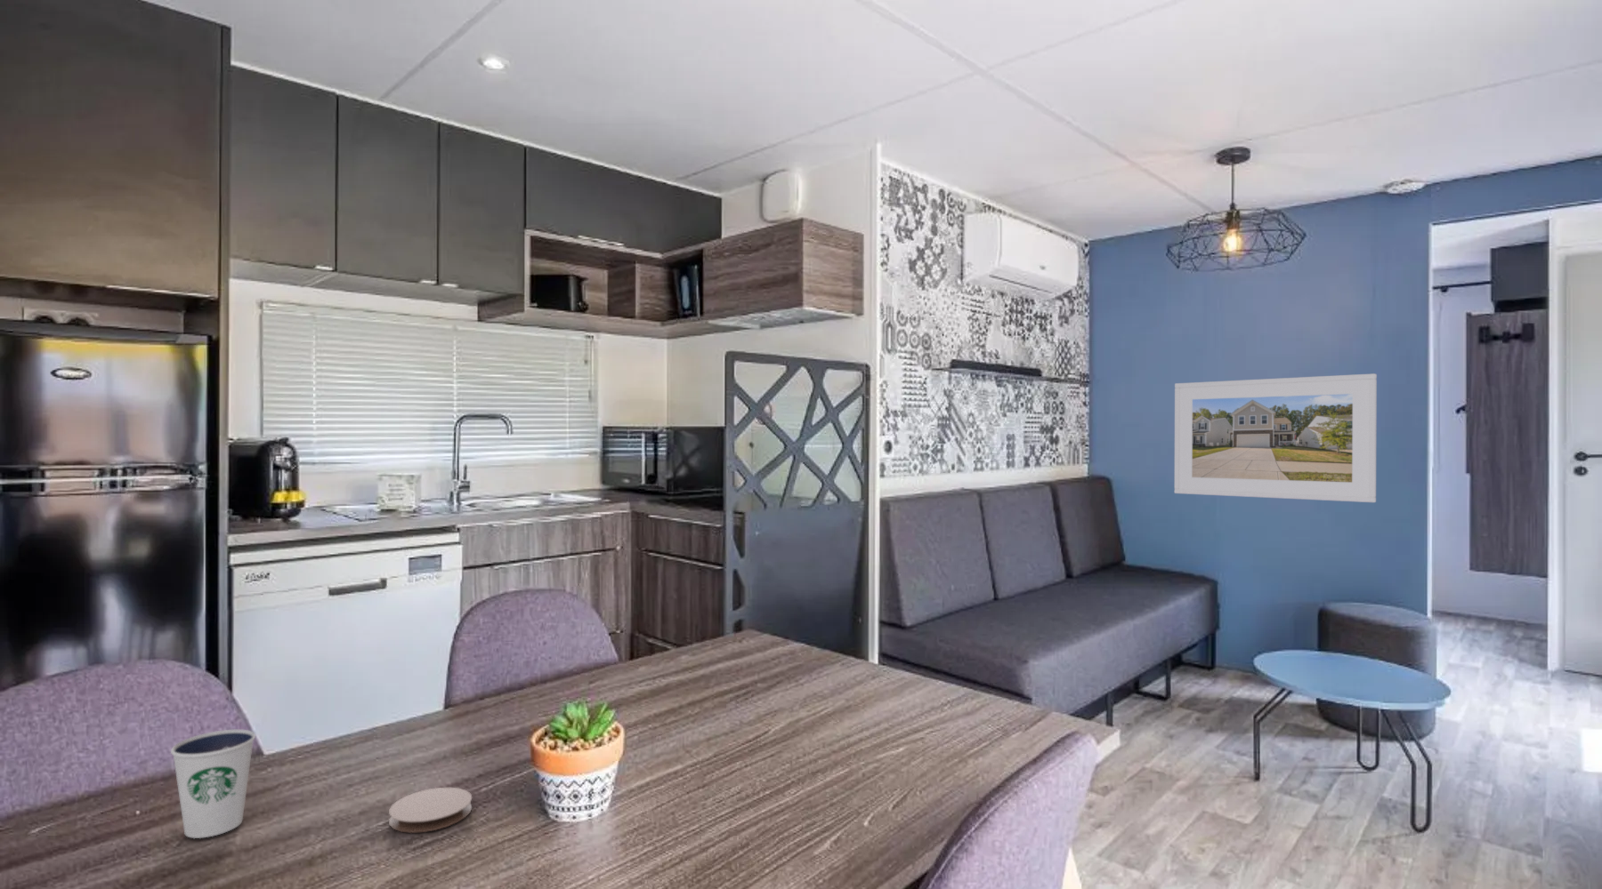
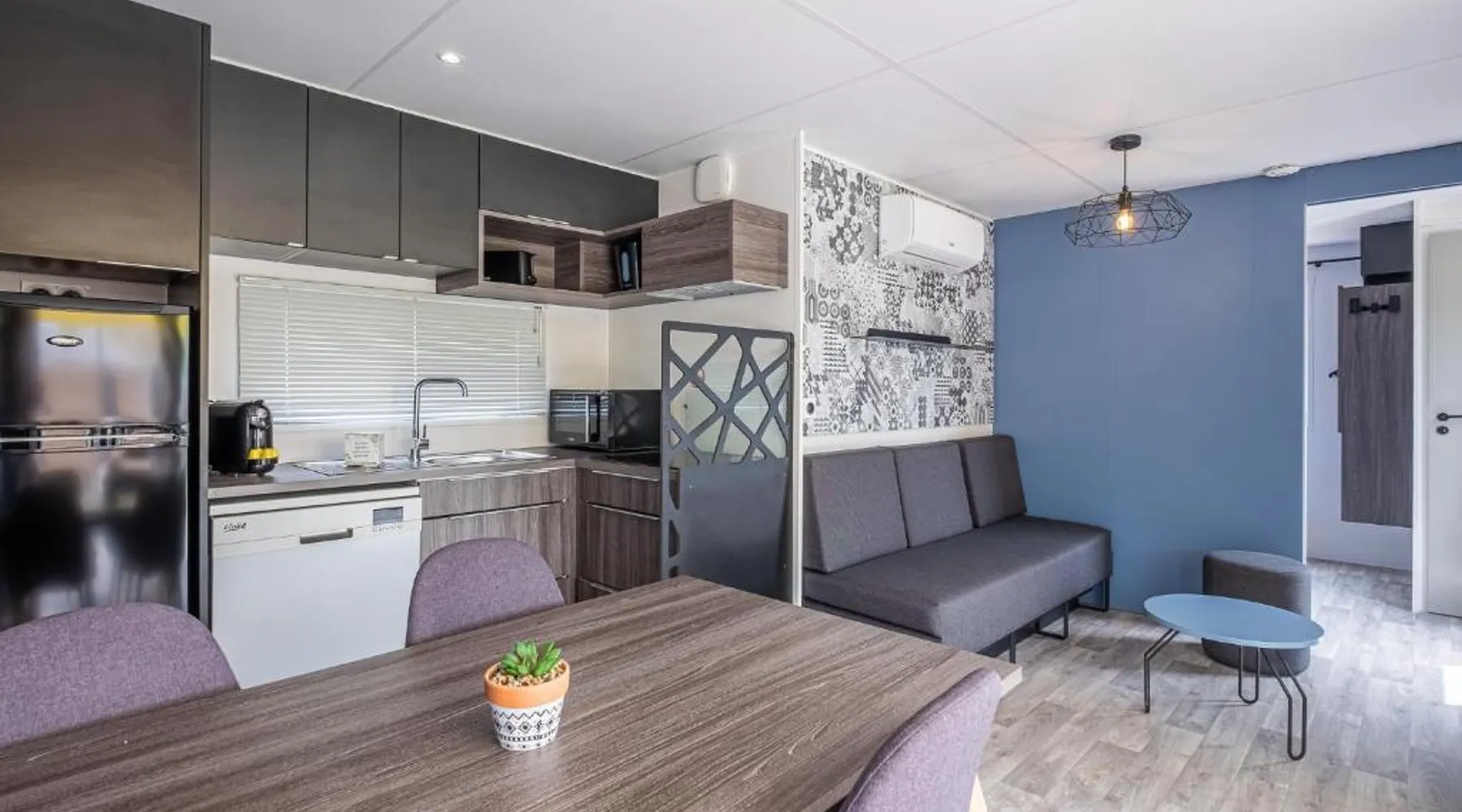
- dixie cup [170,729,256,840]
- coaster [388,787,472,834]
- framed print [1174,372,1377,504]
